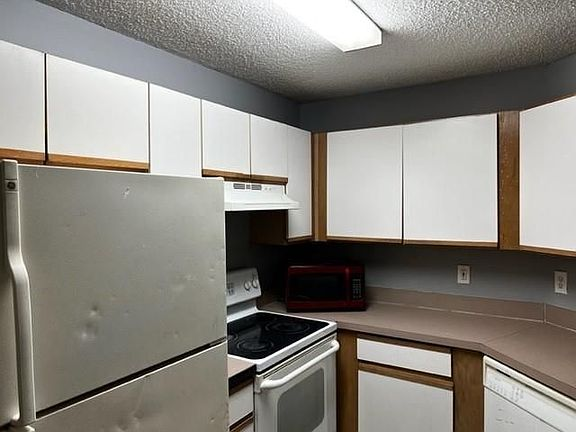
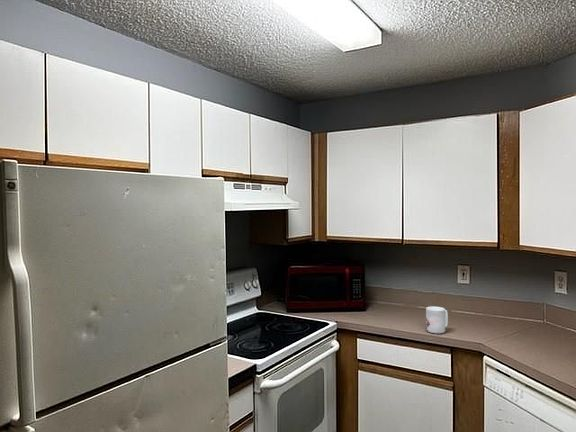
+ mug [425,306,449,334]
